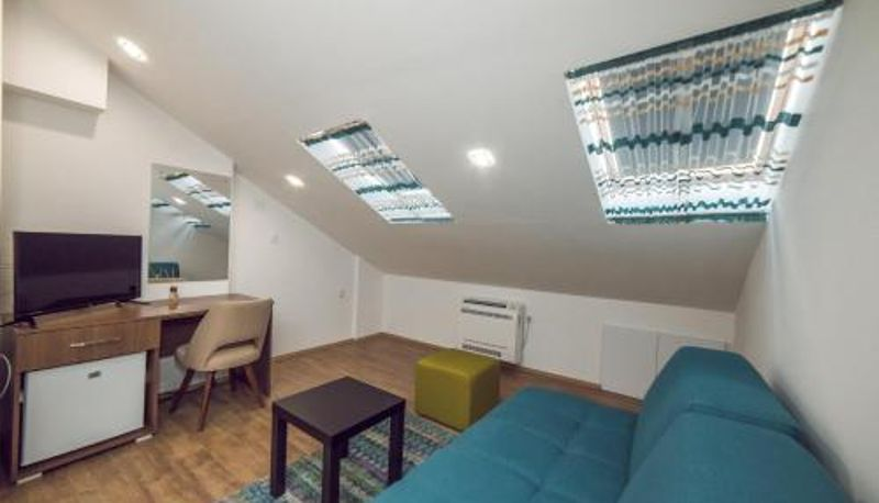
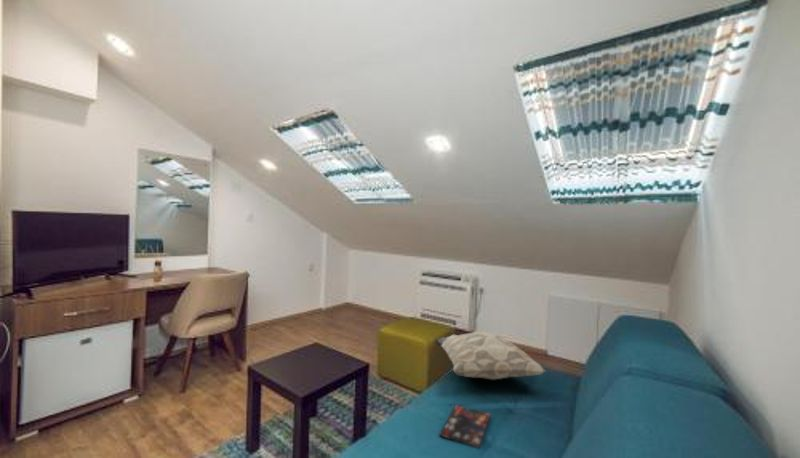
+ book [439,404,491,448]
+ decorative pillow [434,331,547,381]
